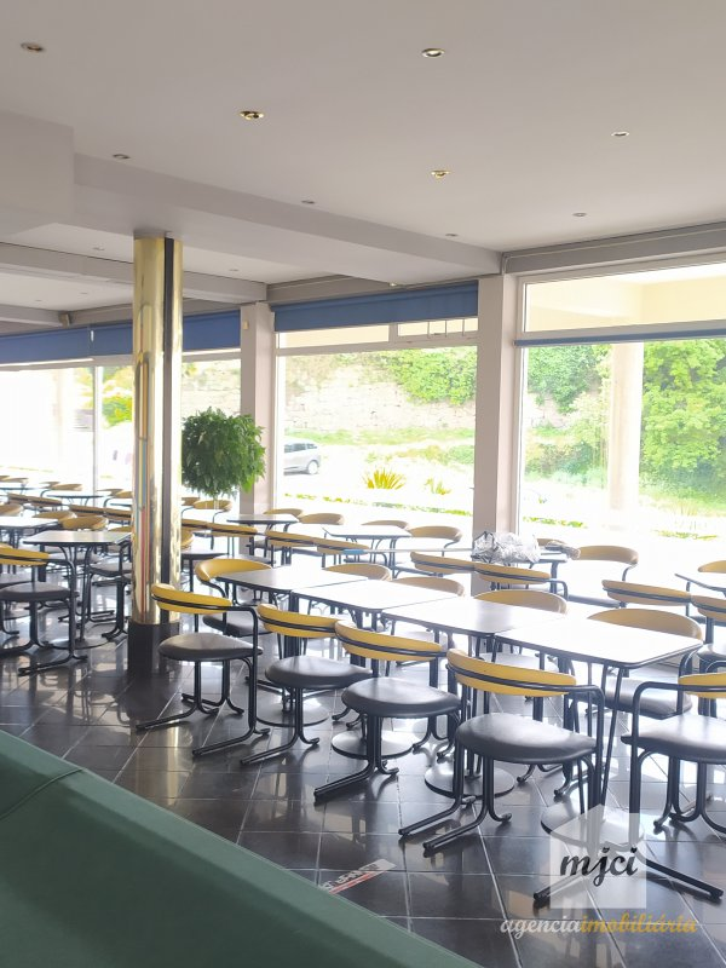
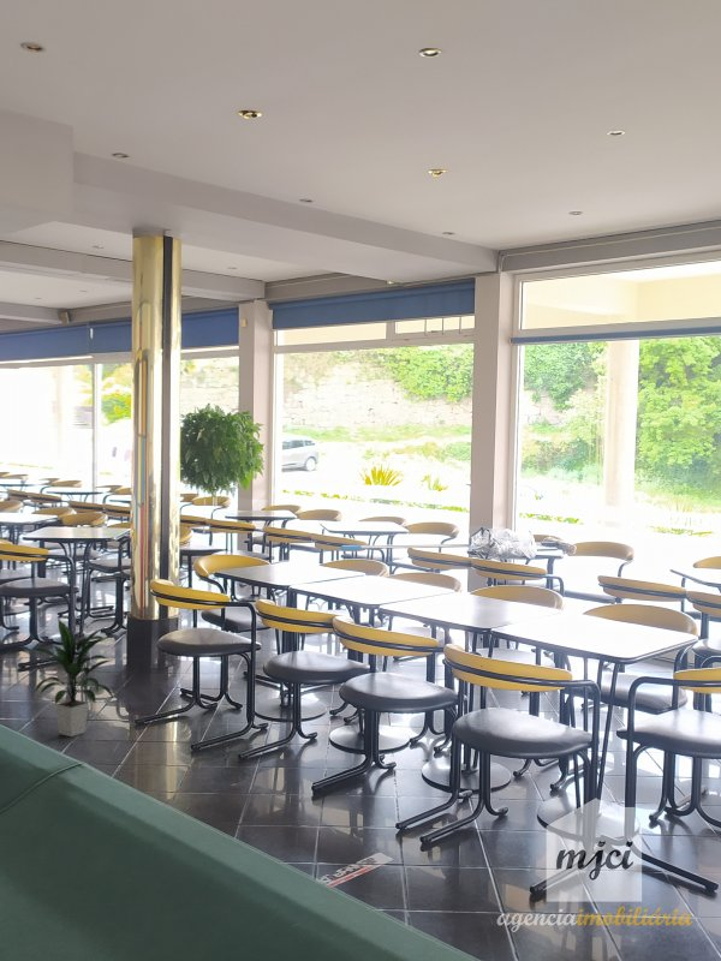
+ indoor plant [24,616,114,738]
